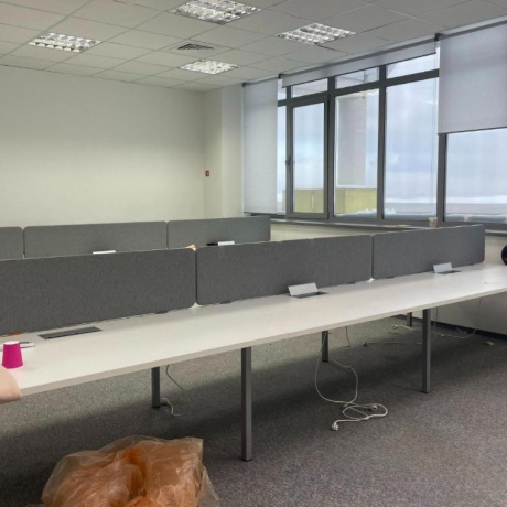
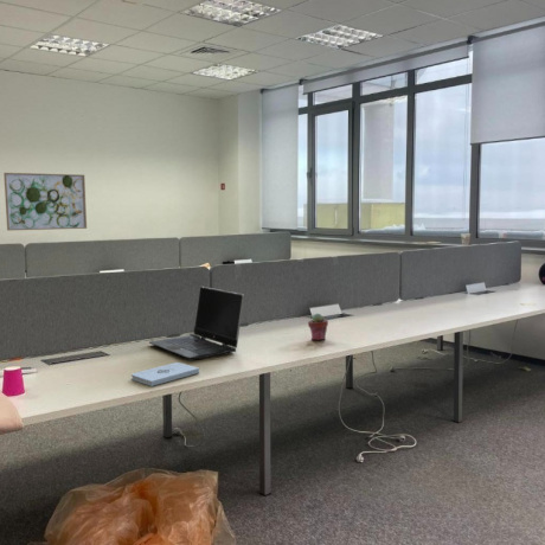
+ potted succulent [307,313,329,341]
+ notepad [130,361,200,387]
+ laptop computer [148,286,245,360]
+ wall art [2,172,88,231]
